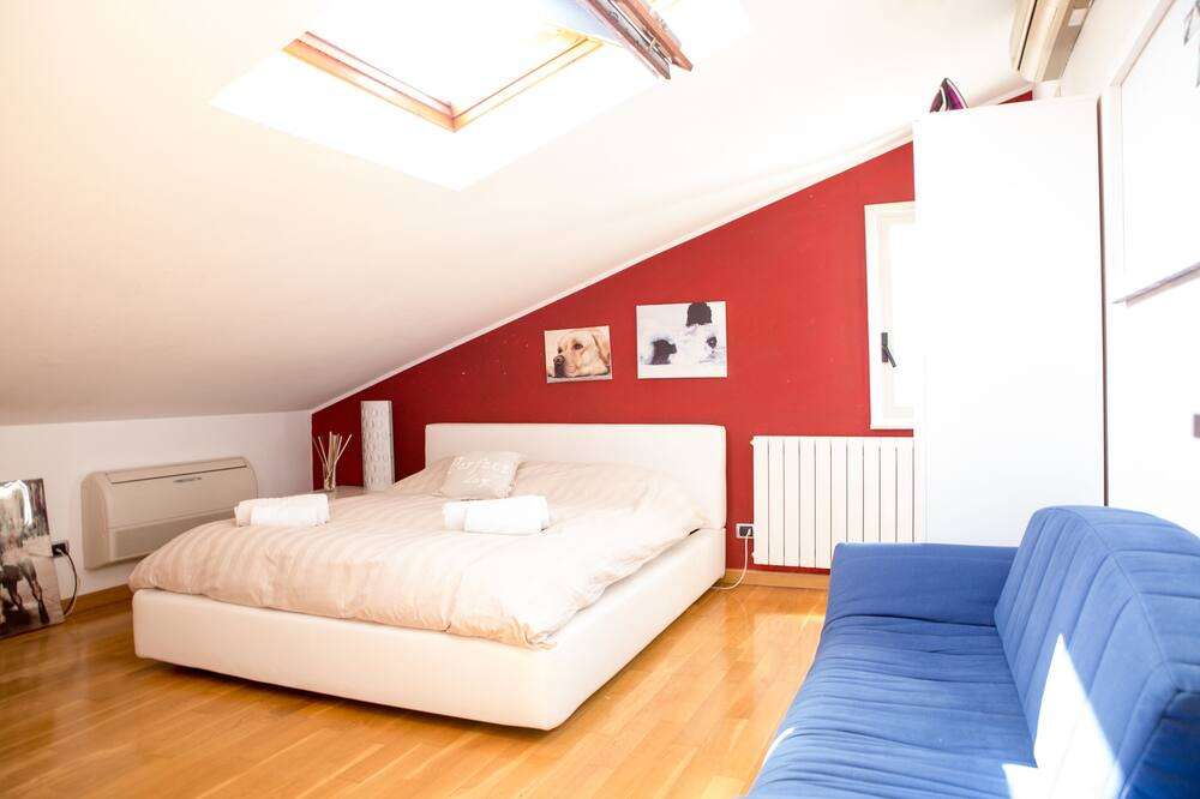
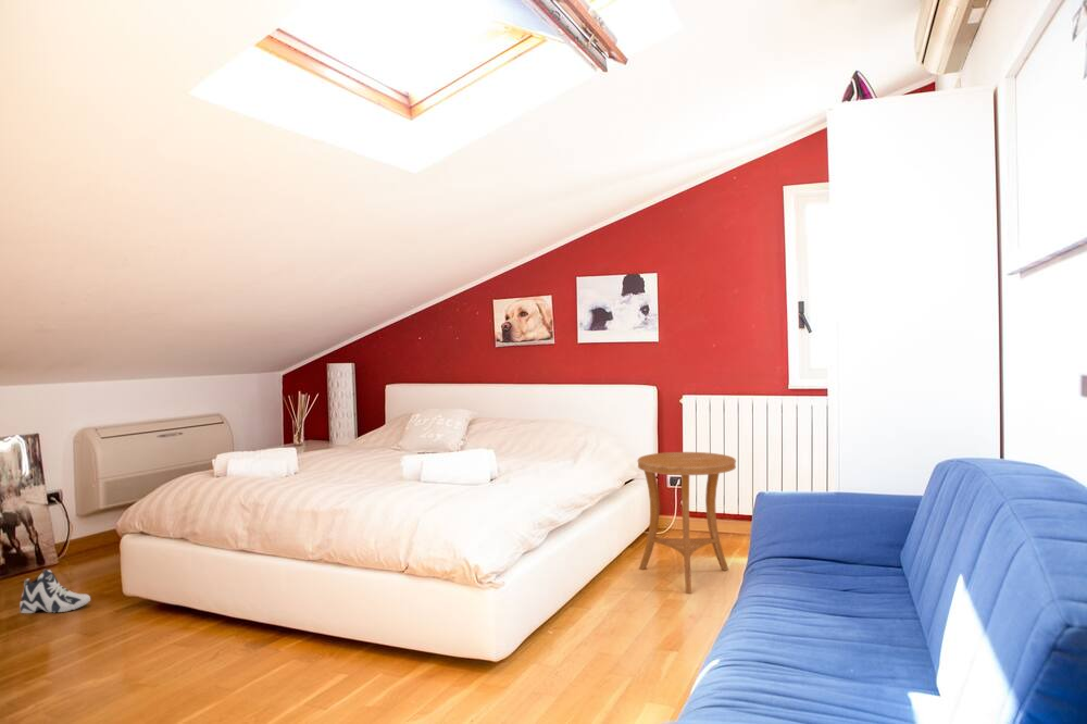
+ side table [636,451,737,595]
+ sneaker [18,567,91,614]
